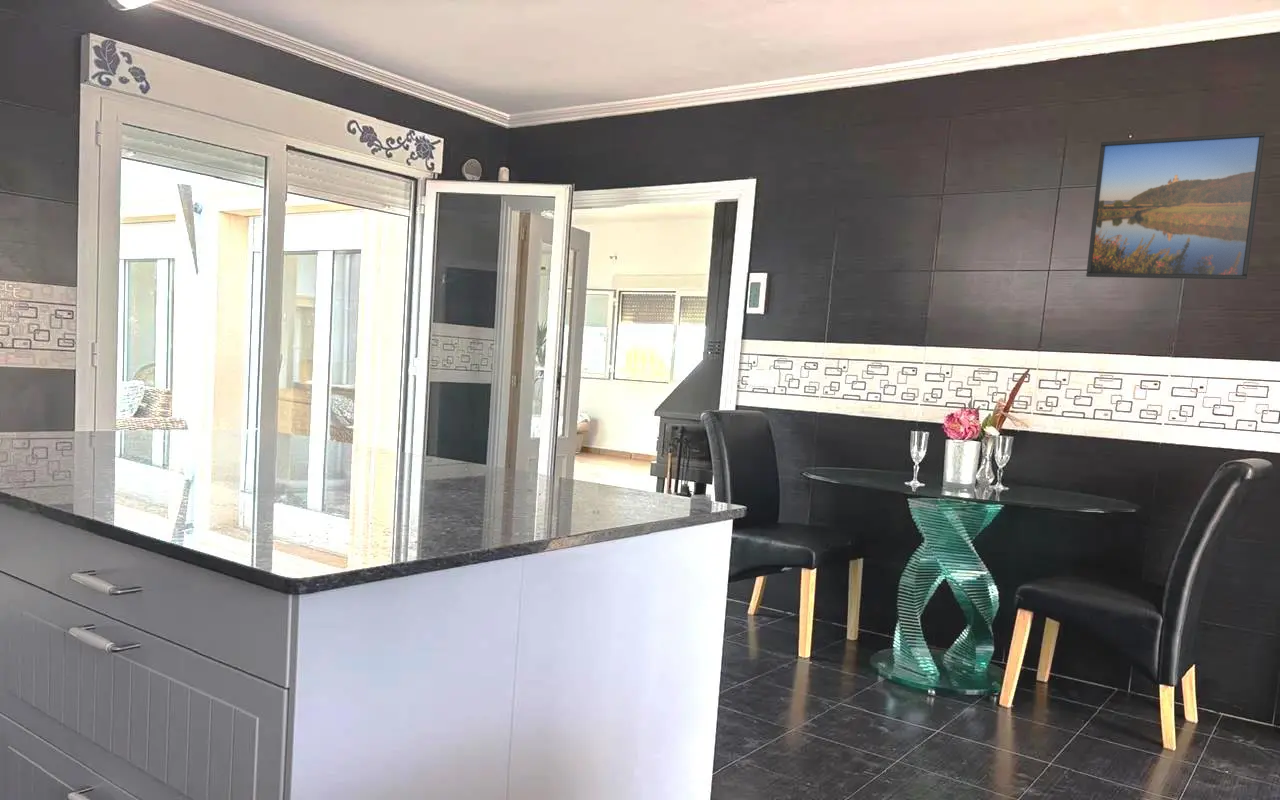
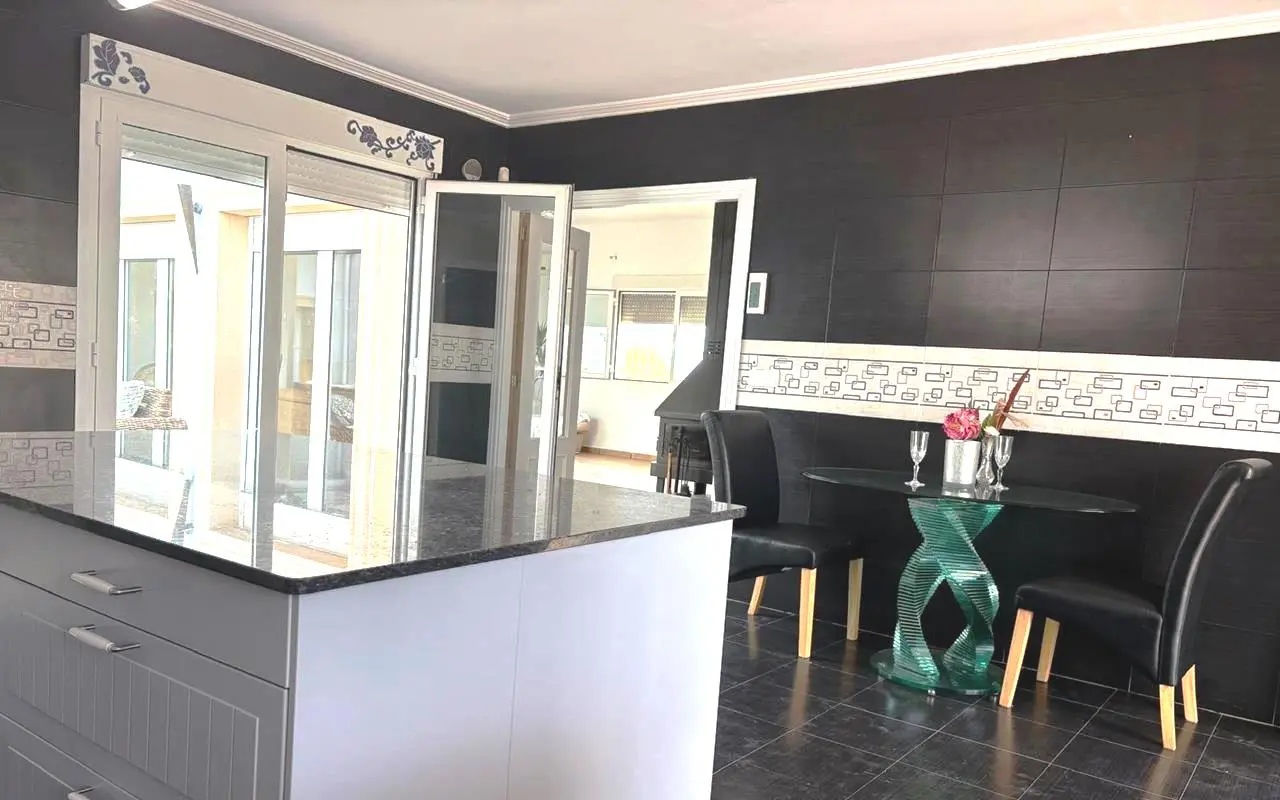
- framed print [1085,131,1266,281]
